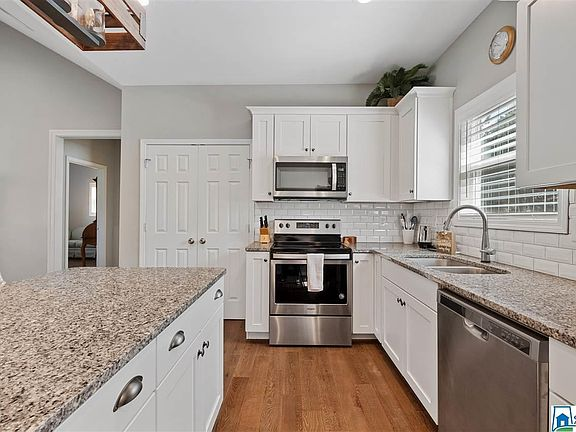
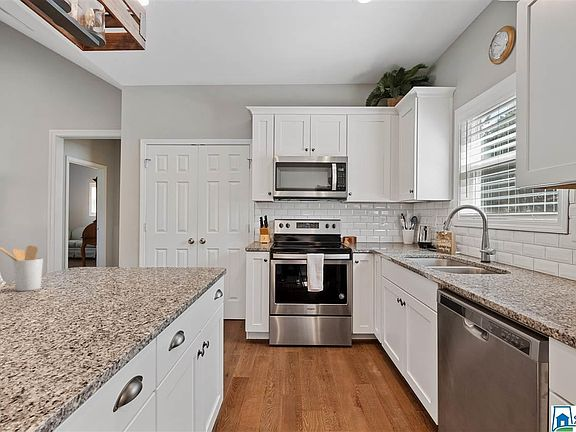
+ utensil holder [0,244,44,292]
